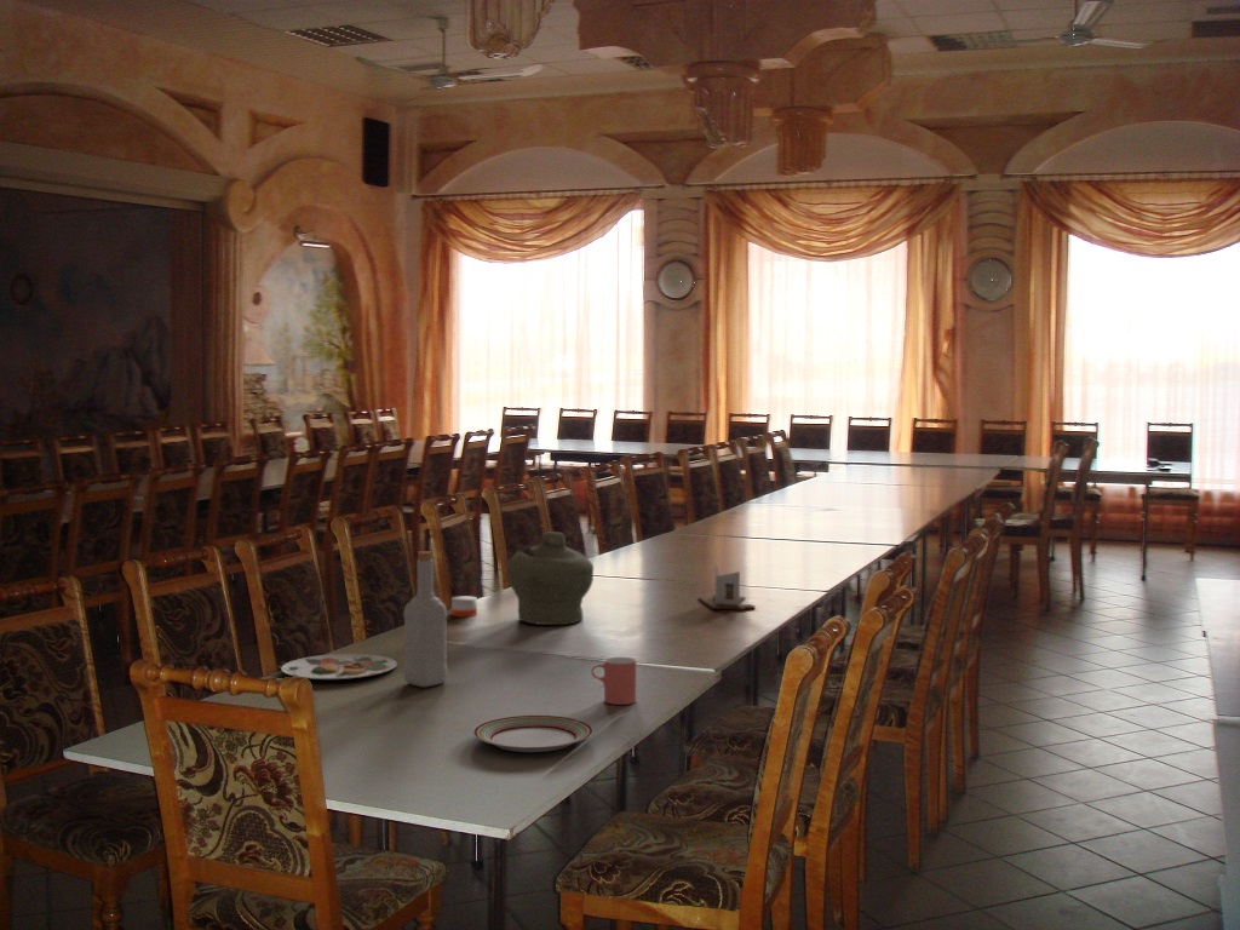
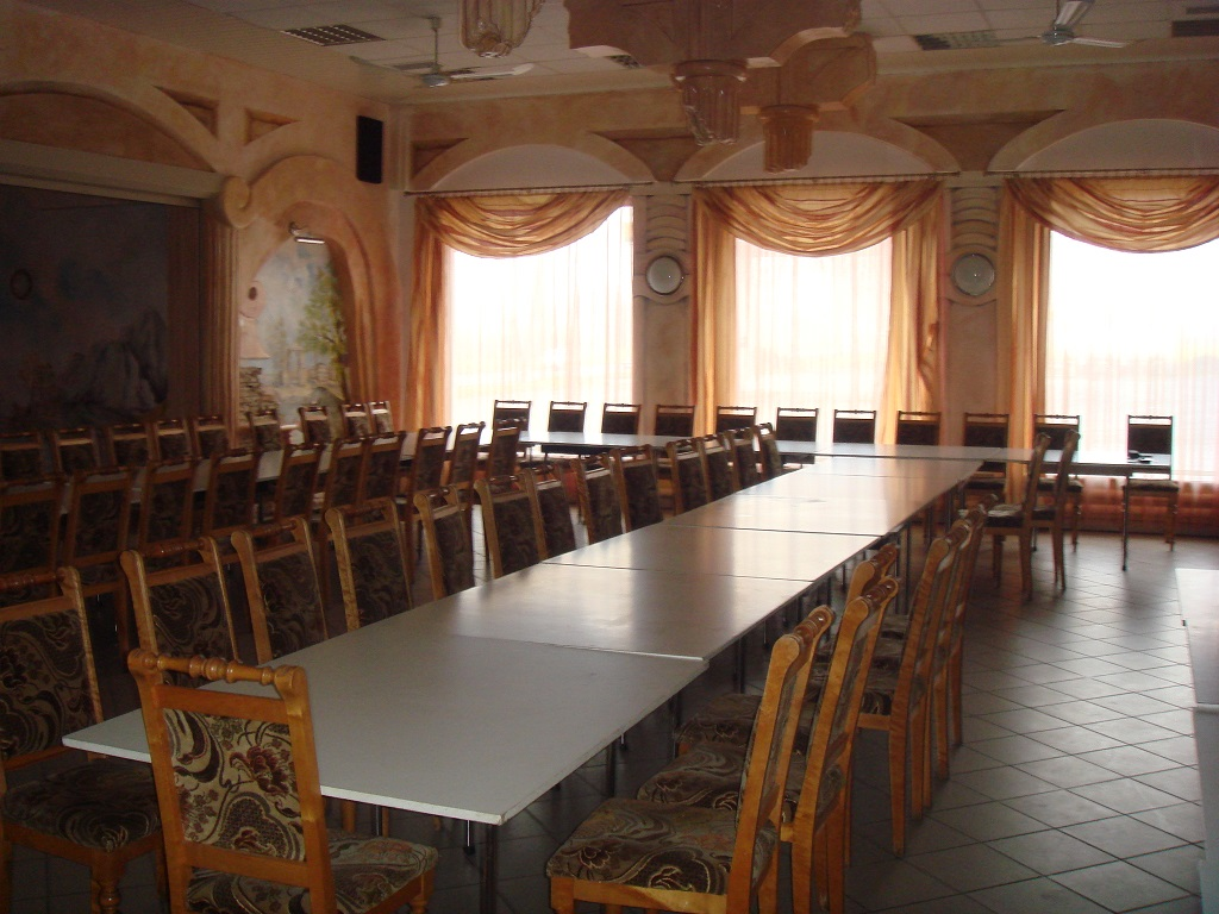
- cup [590,656,637,706]
- jar [506,530,595,626]
- plate [280,653,398,681]
- candle [450,596,478,618]
- plate [472,714,595,753]
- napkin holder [698,563,757,612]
- bottle [402,550,448,689]
